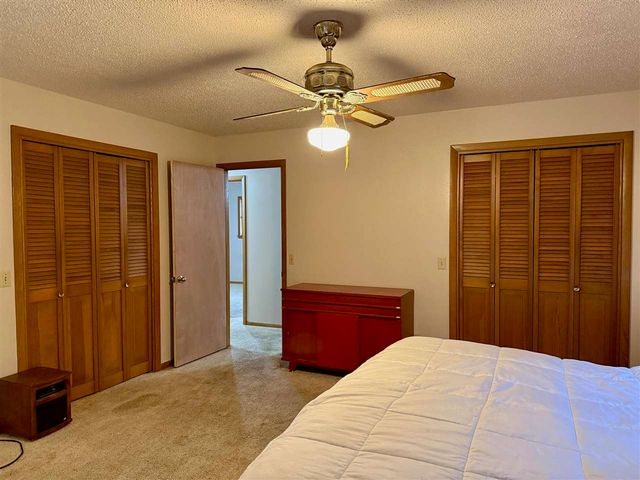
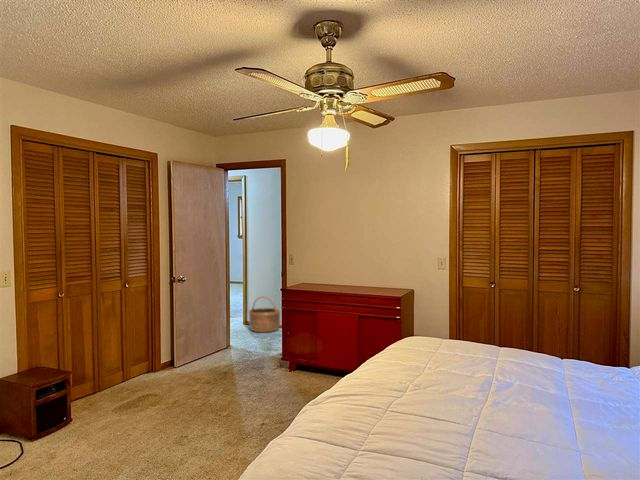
+ basket [248,295,281,334]
